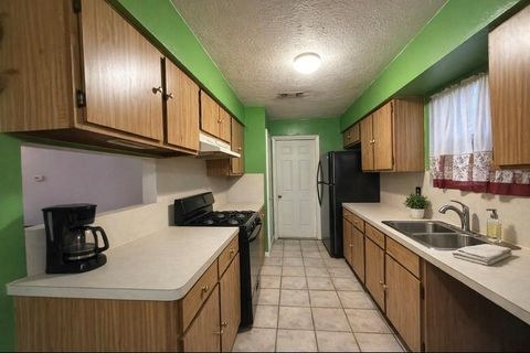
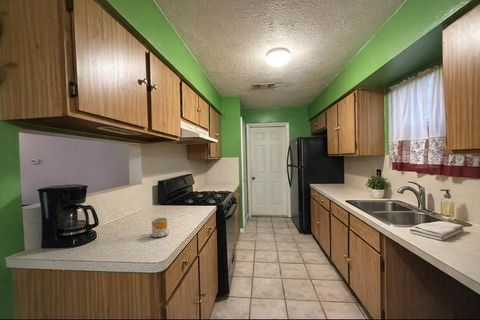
+ mug [151,217,170,238]
